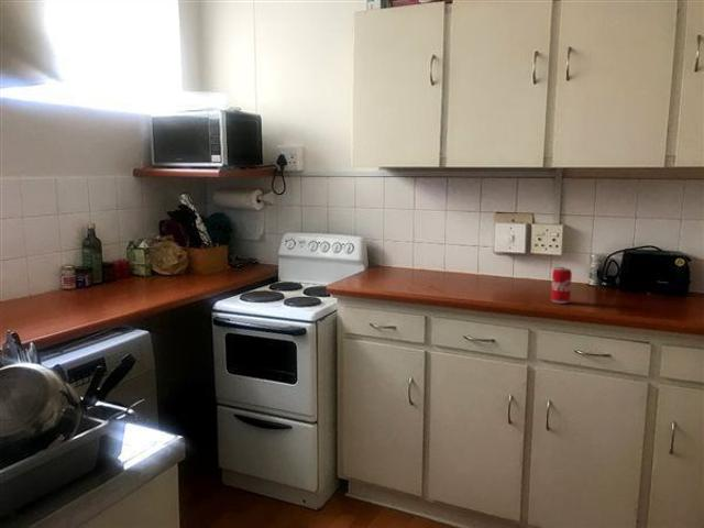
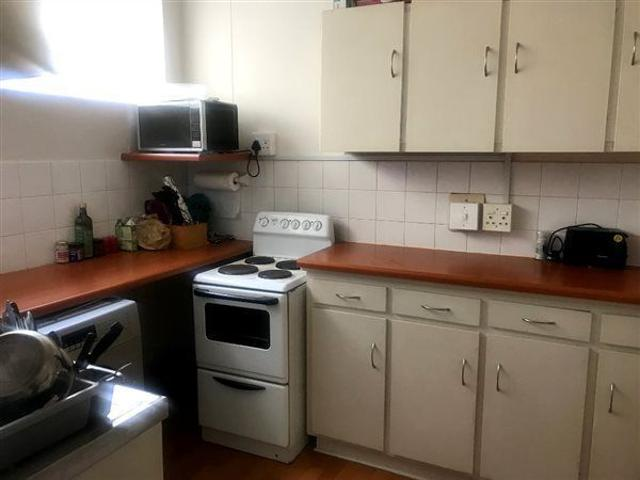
- beverage can [550,266,573,305]
